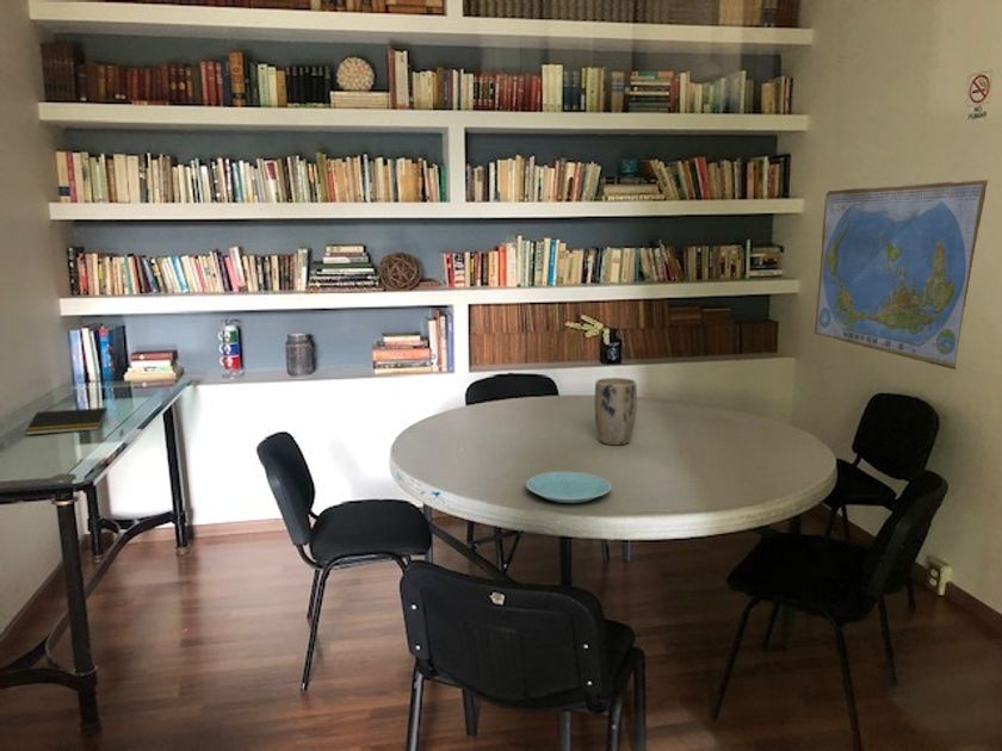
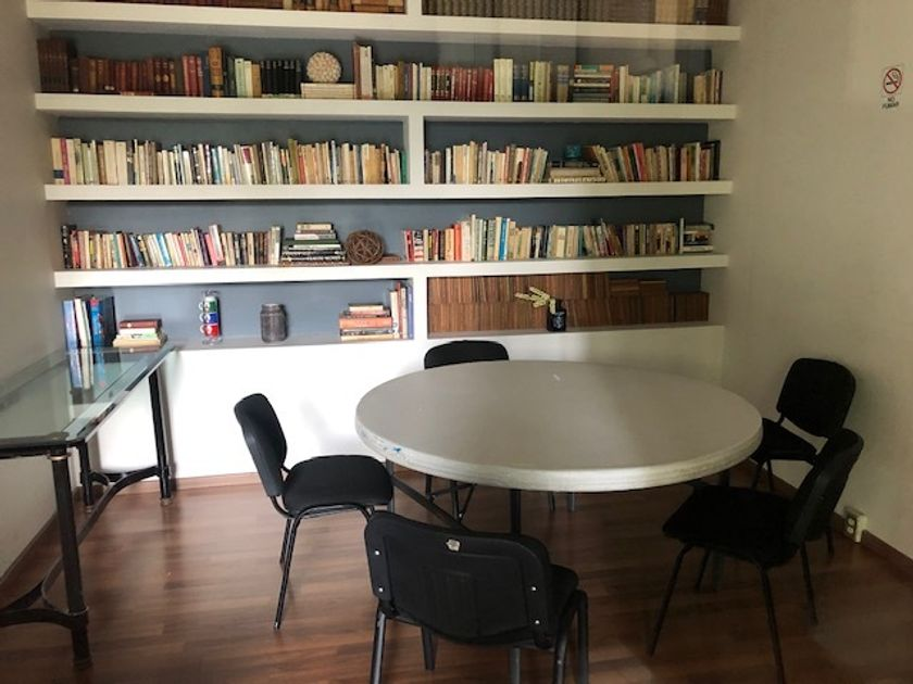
- world map [814,179,989,371]
- plate [525,471,612,504]
- notepad [24,406,109,436]
- plant pot [593,377,638,446]
